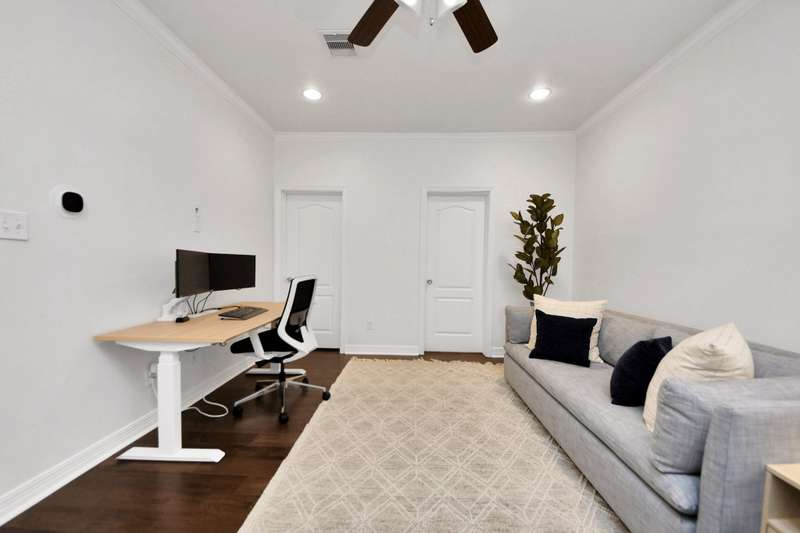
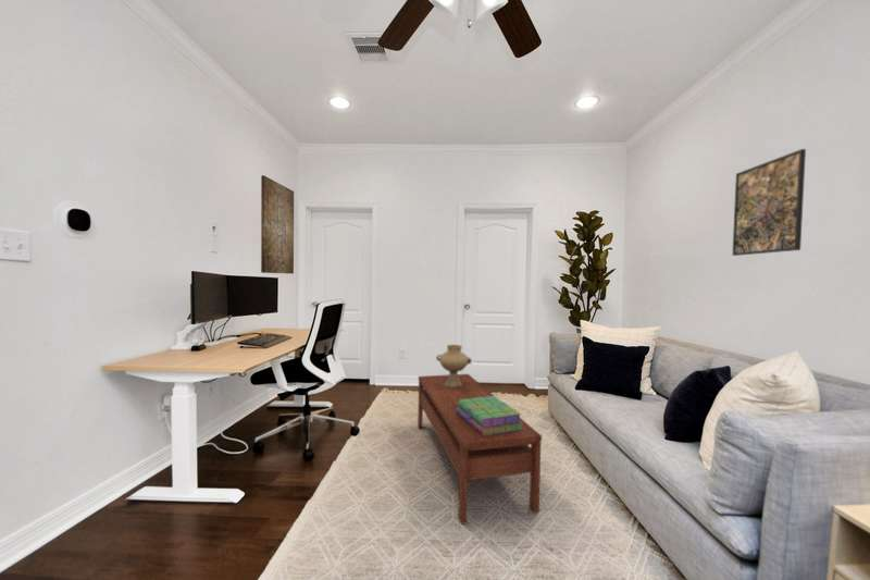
+ vase [435,344,473,387]
+ stack of books [457,395,523,436]
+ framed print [731,148,807,257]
+ wall art [260,174,295,275]
+ coffee table [417,373,543,526]
